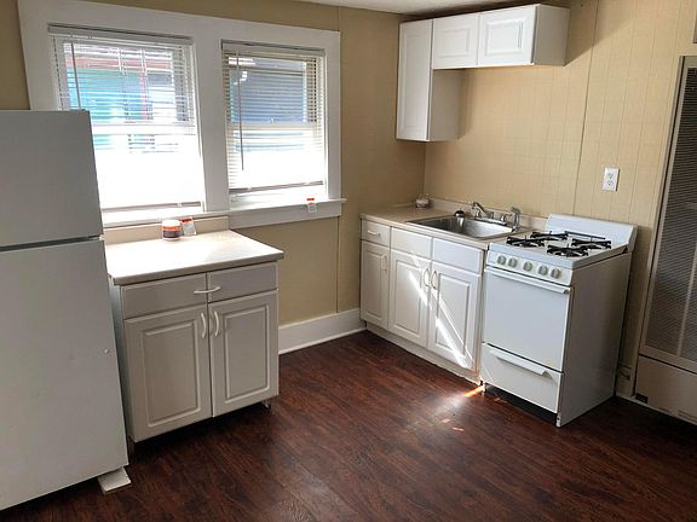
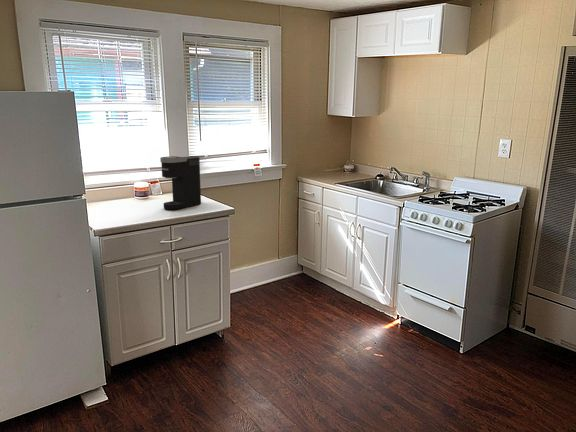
+ coffee maker [159,155,202,211]
